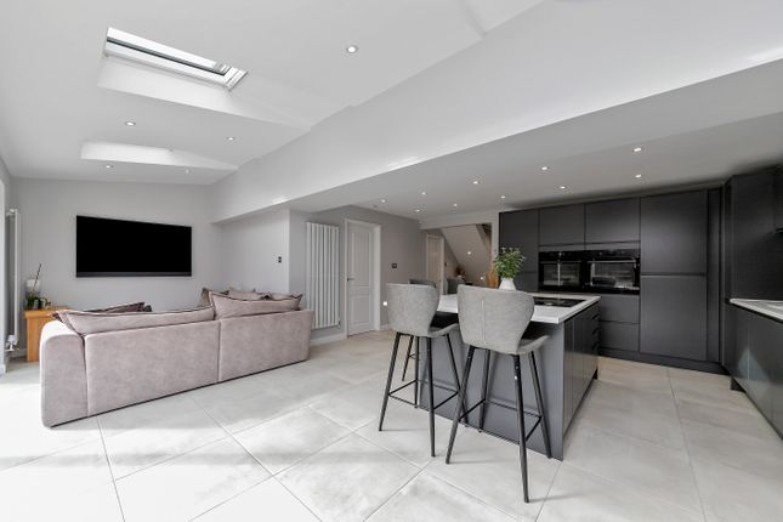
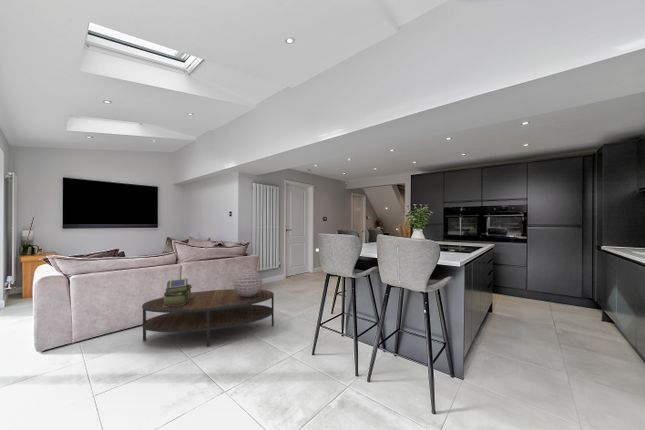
+ coffee table [141,288,275,348]
+ stack of books [162,278,193,307]
+ decorative sphere [233,268,263,297]
